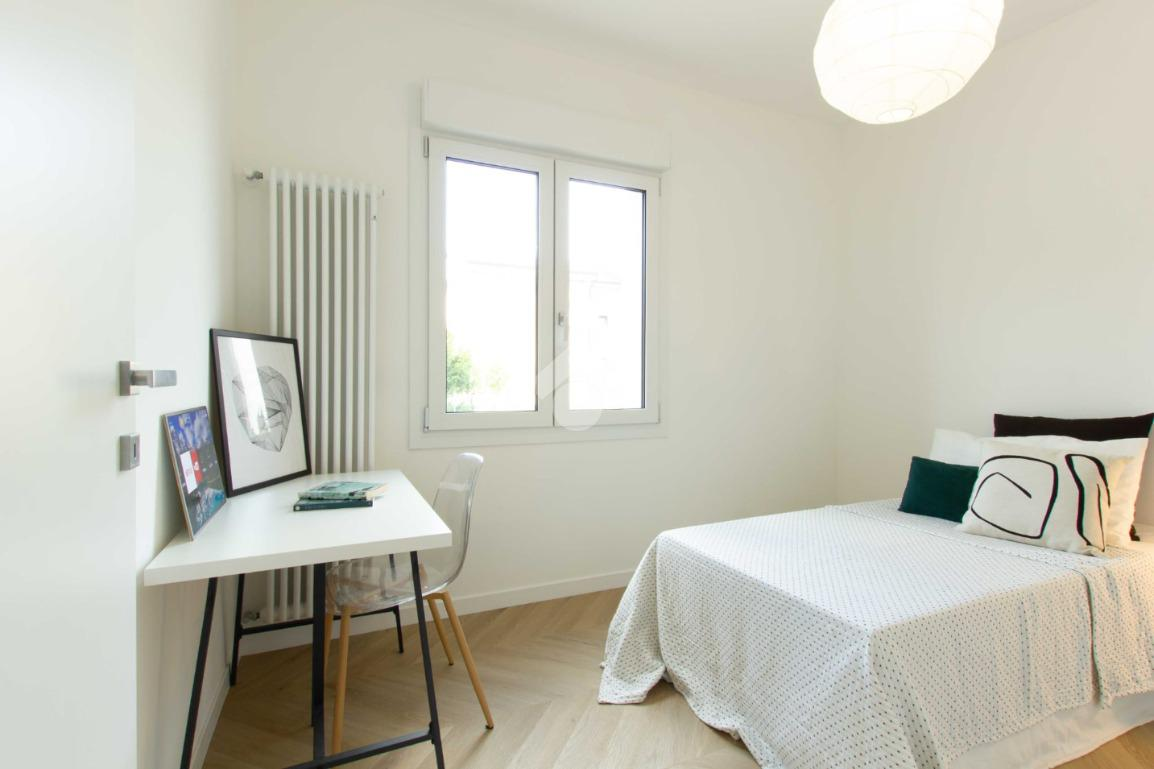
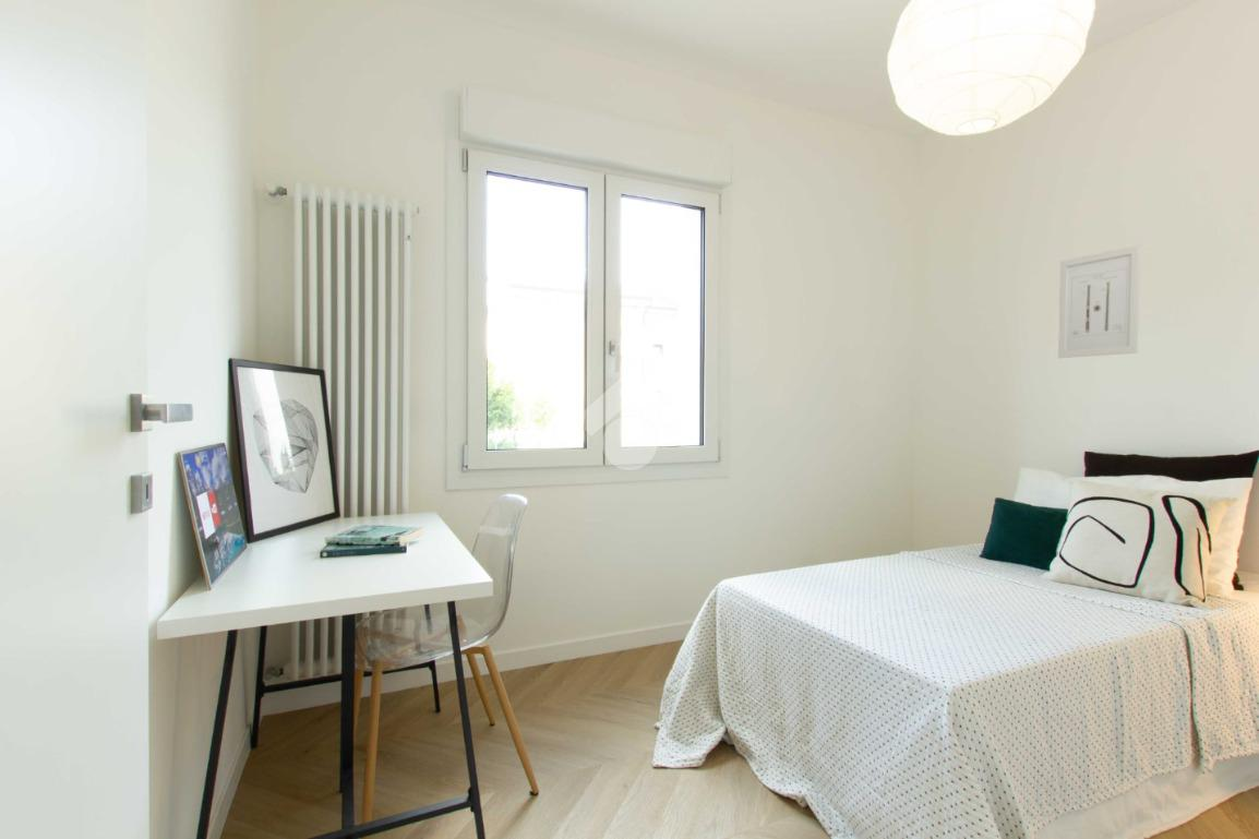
+ wall art [1057,244,1141,359]
